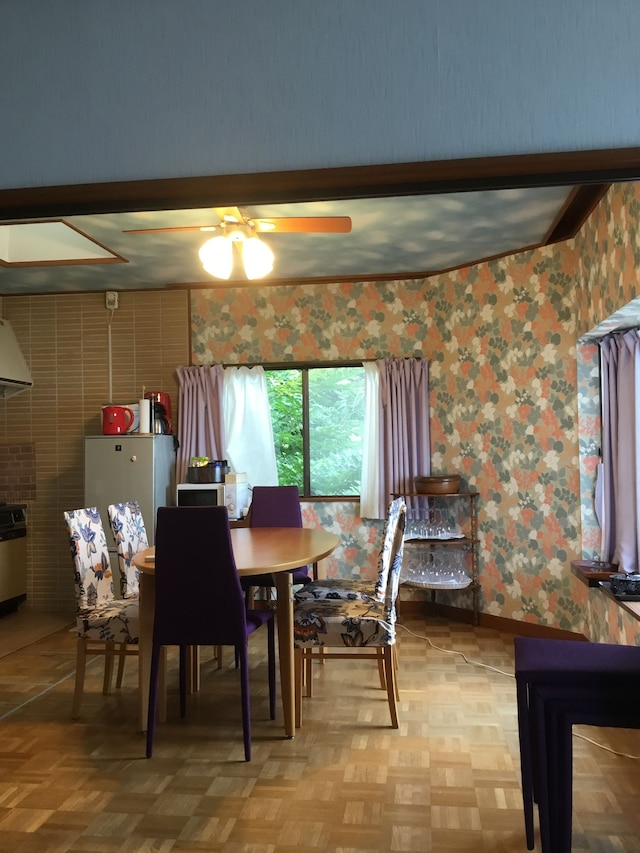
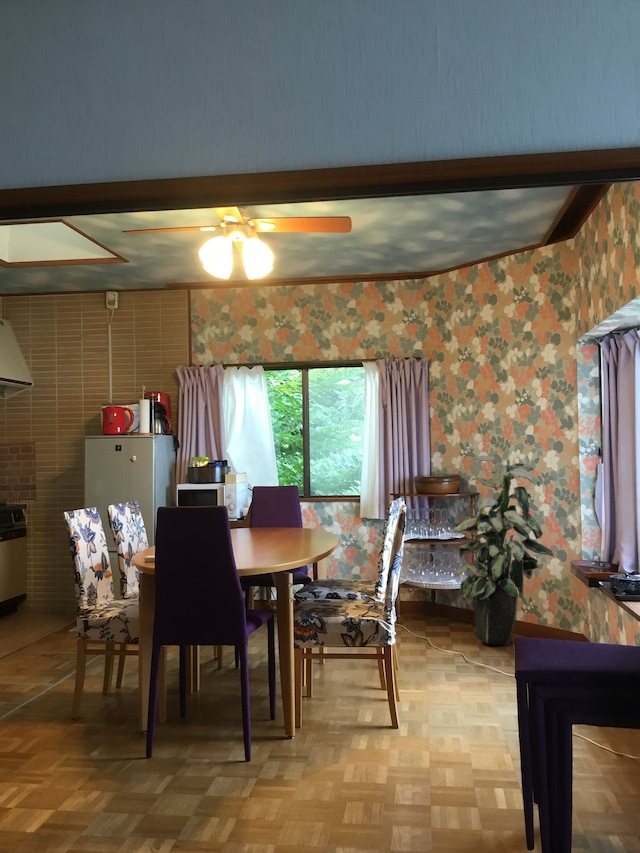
+ indoor plant [451,455,554,646]
